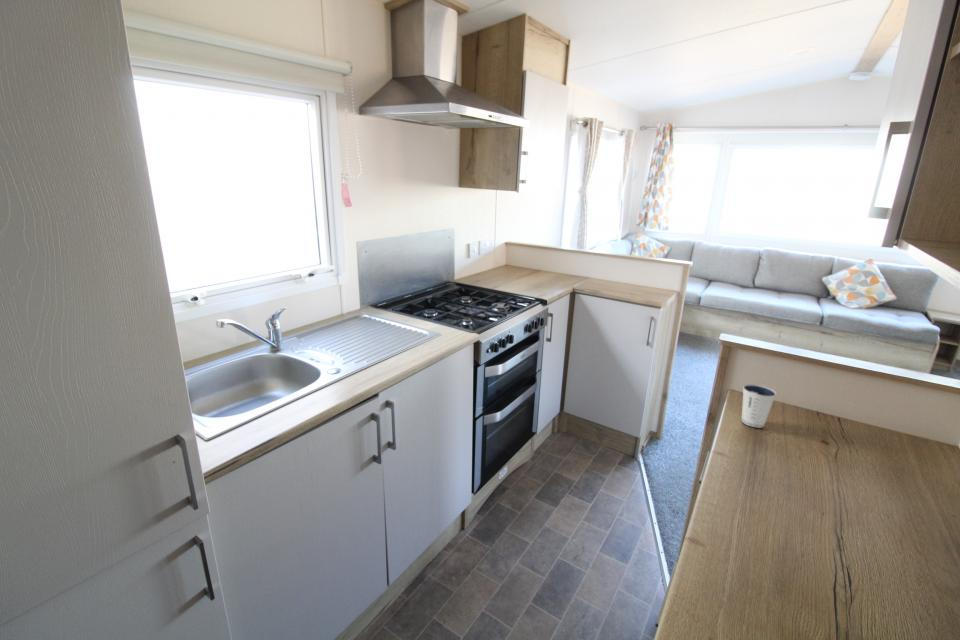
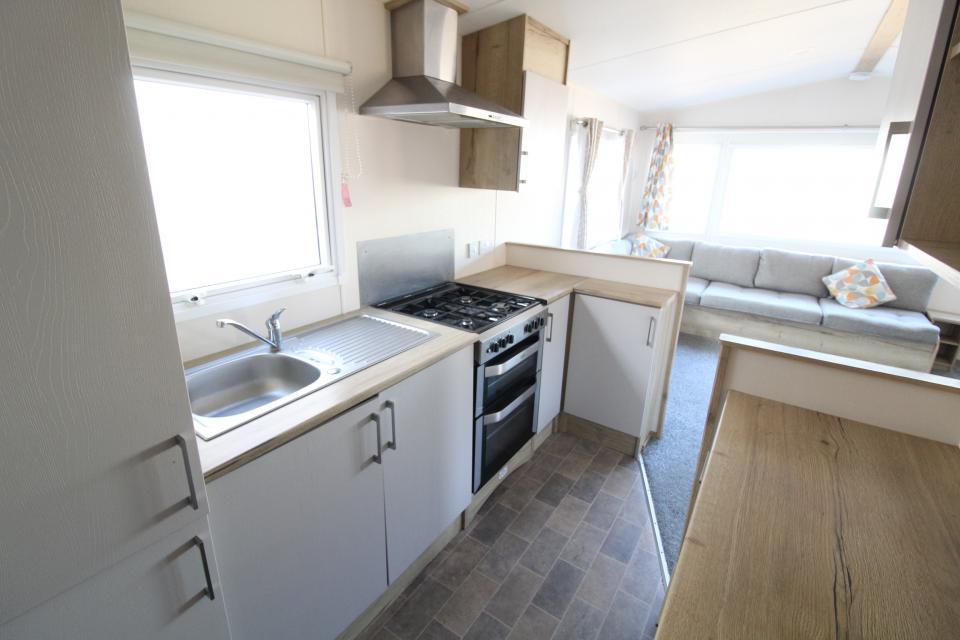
- dixie cup [741,383,778,429]
